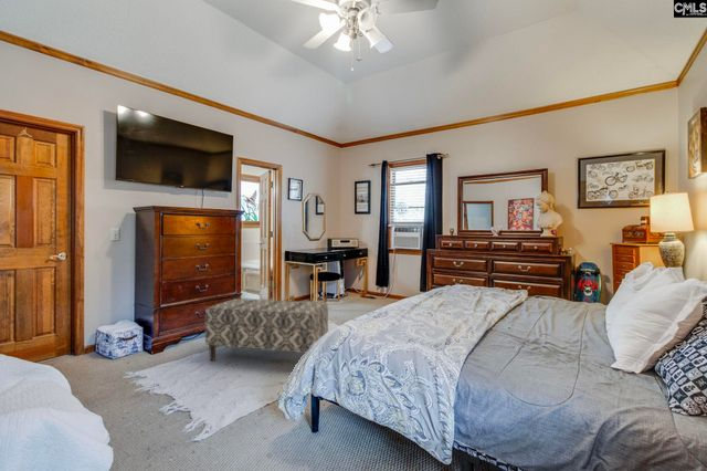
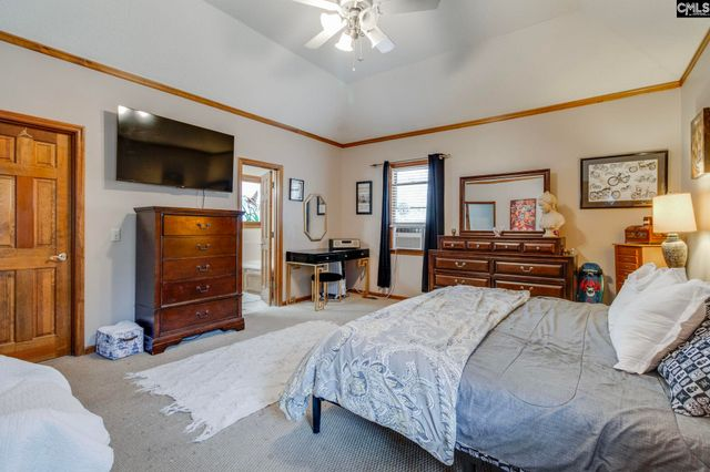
- bench [204,297,329,362]
